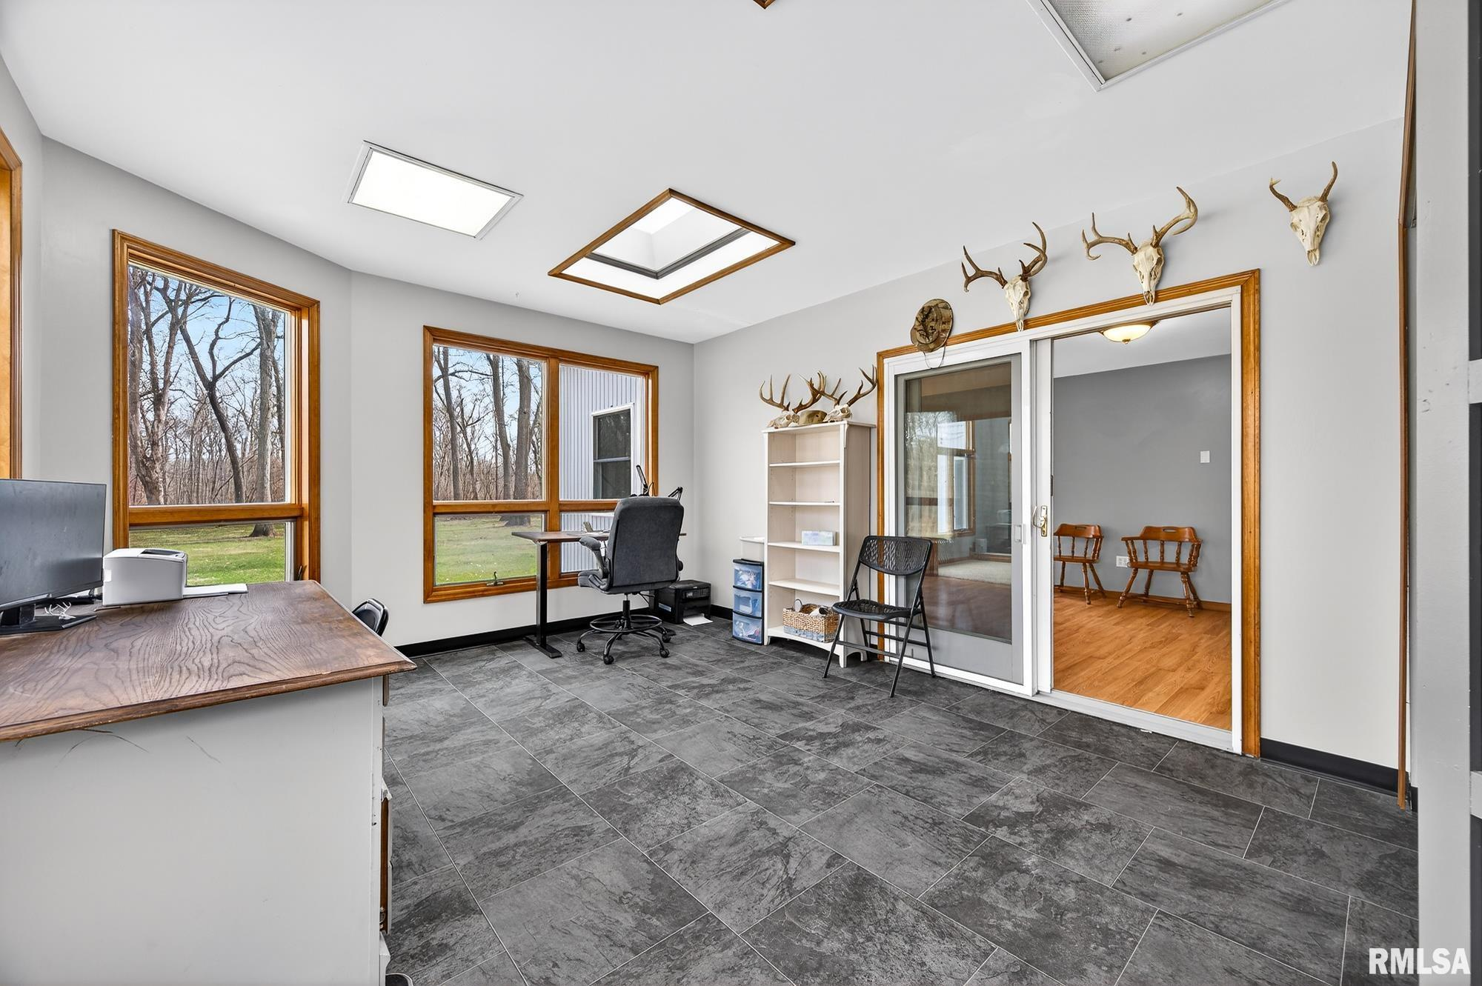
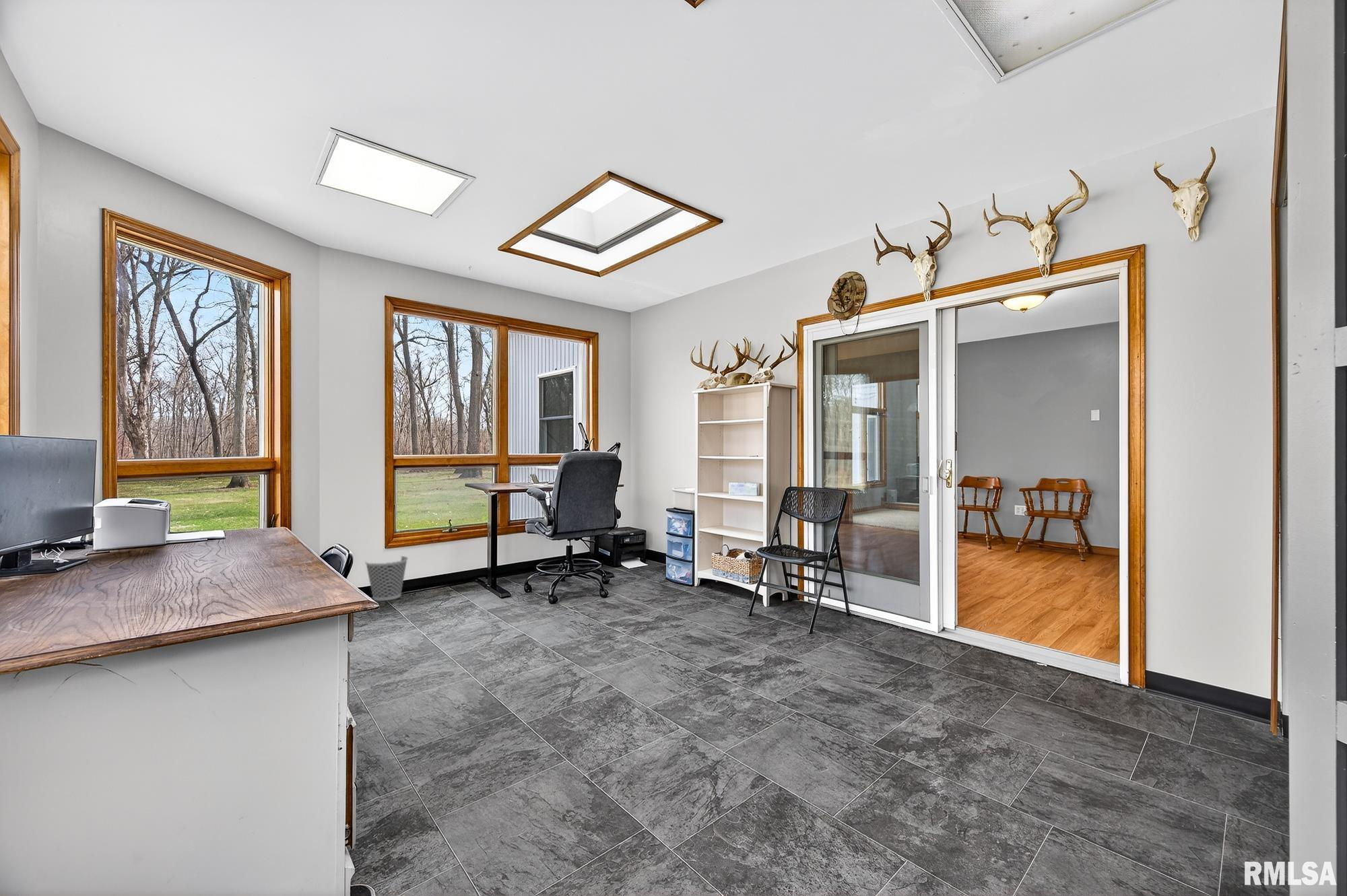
+ wastebasket [364,555,409,601]
